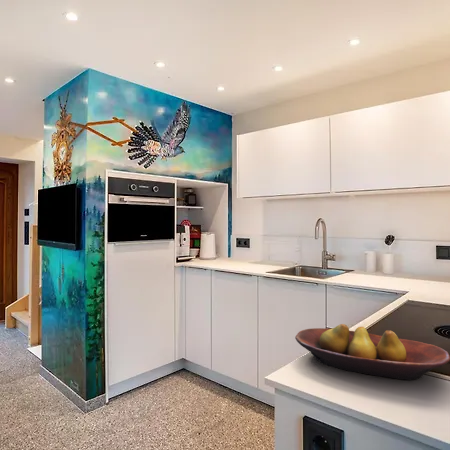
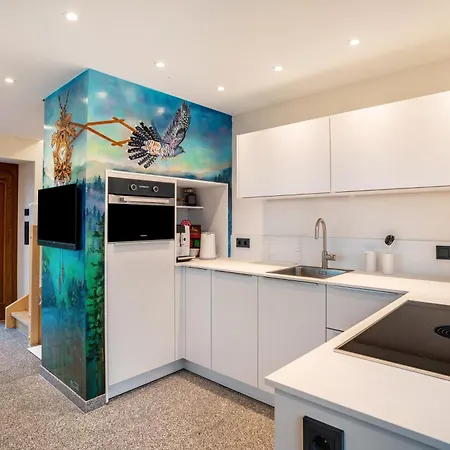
- fruit bowl [294,323,450,381]
